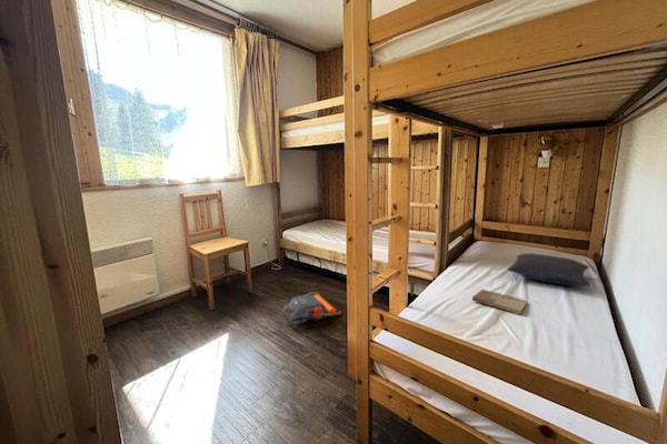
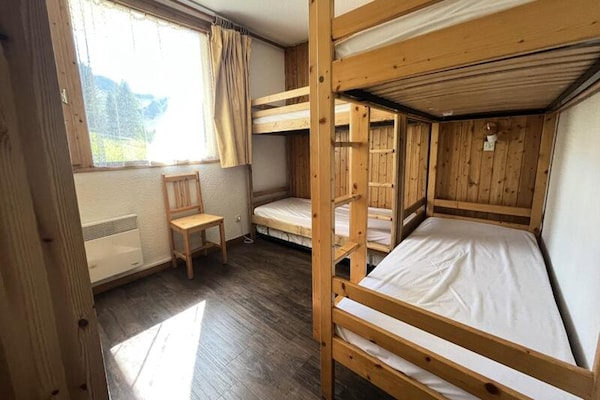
- backpack [281,291,342,325]
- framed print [471,289,528,315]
- pillow [507,252,591,287]
